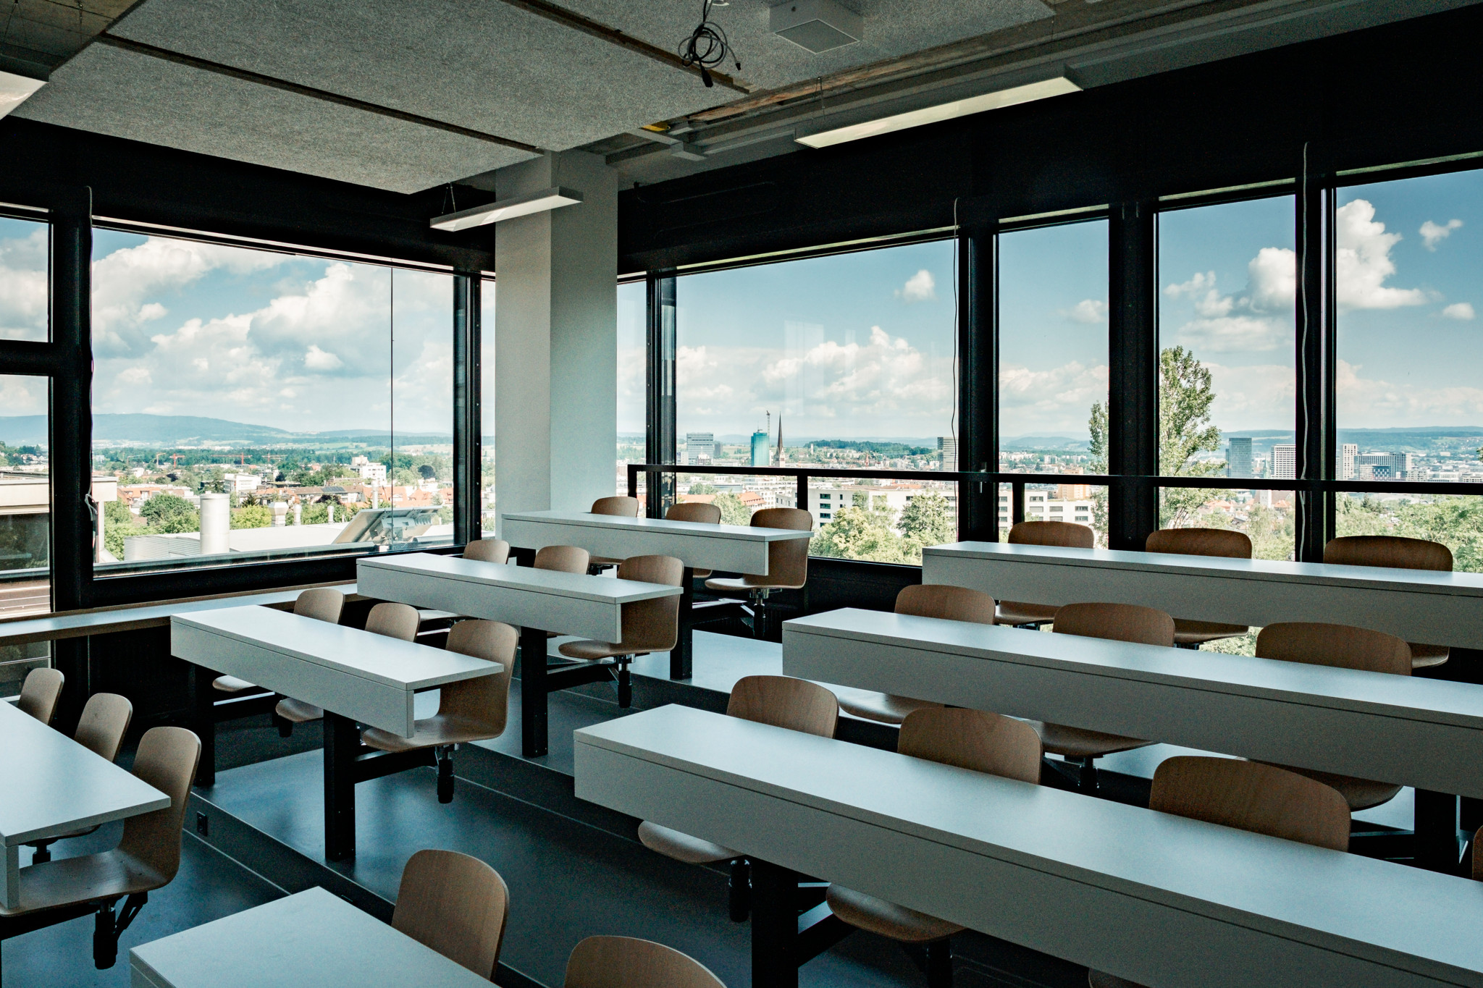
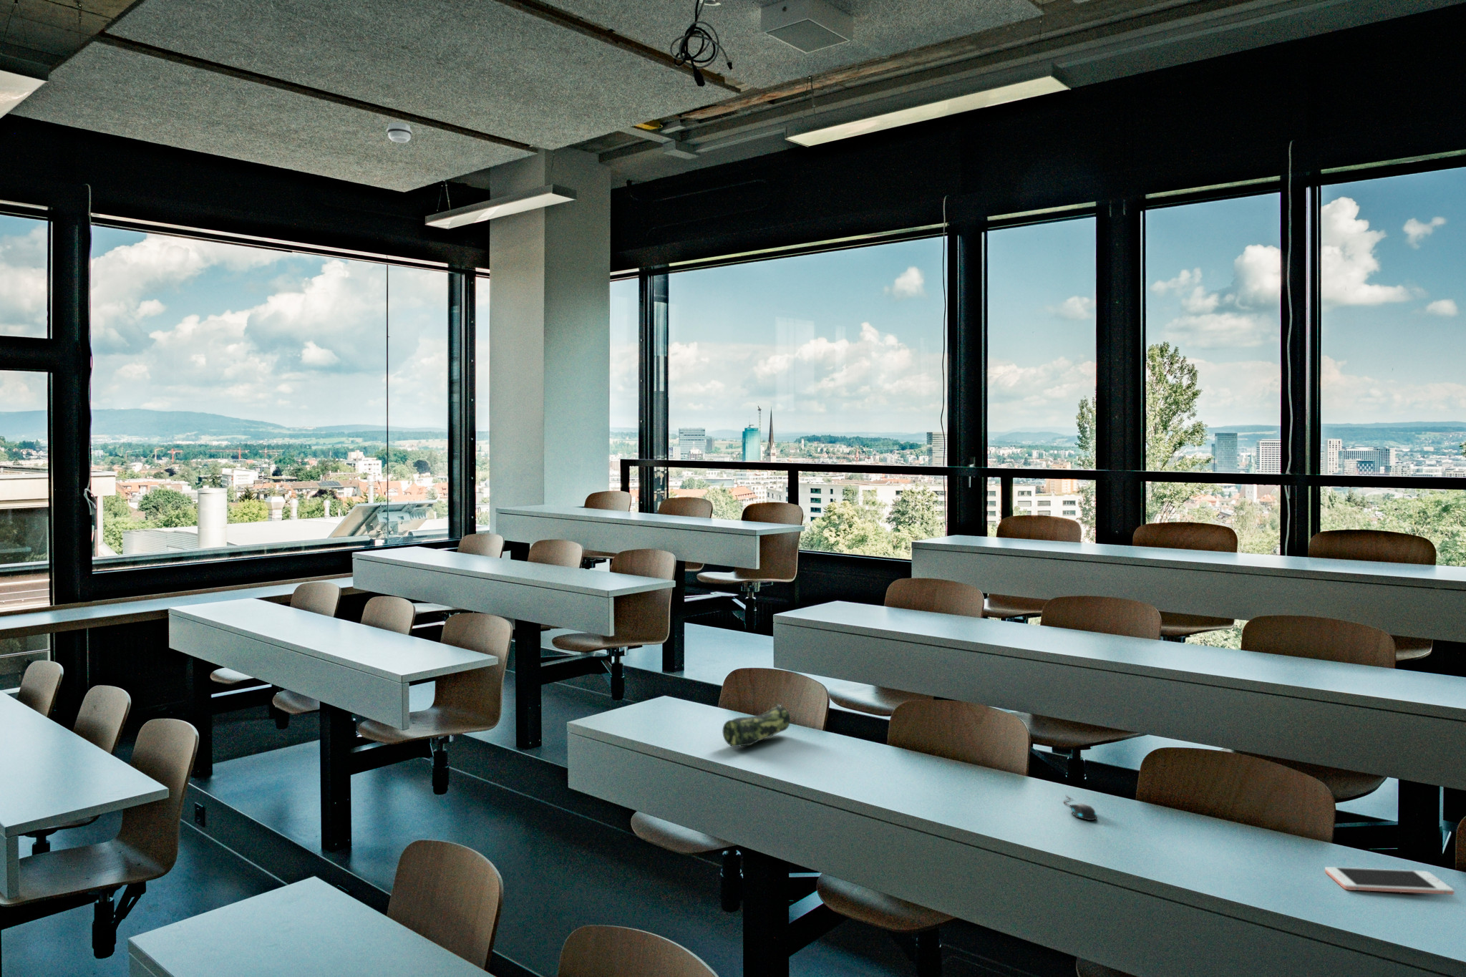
+ cell phone [1324,866,1454,895]
+ pencil case [722,703,791,747]
+ smoke detector [386,122,412,143]
+ mouse [1063,795,1098,821]
